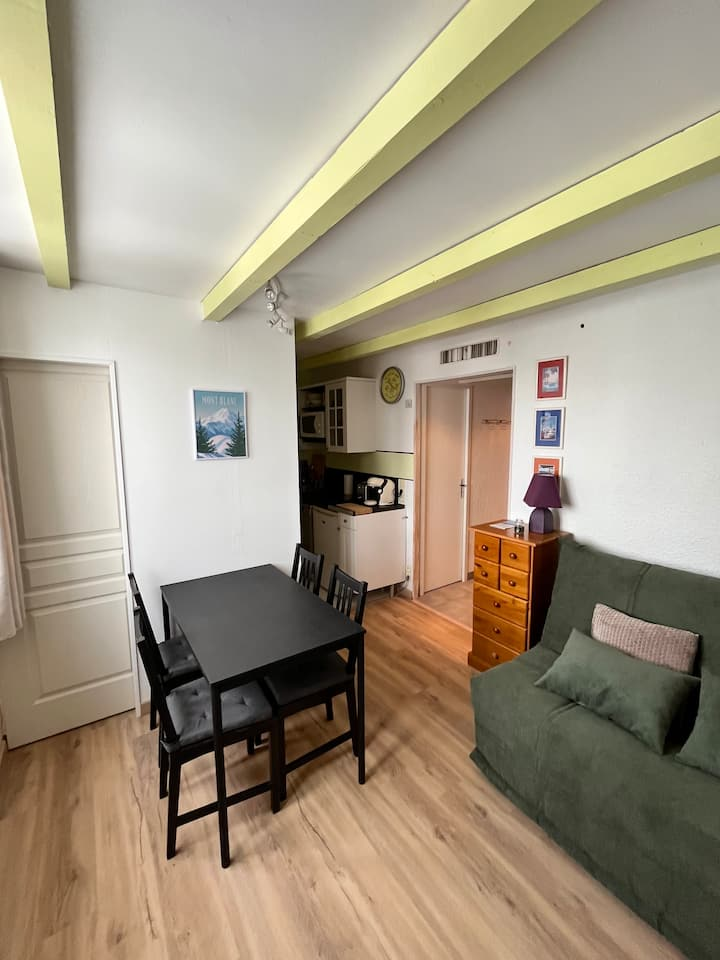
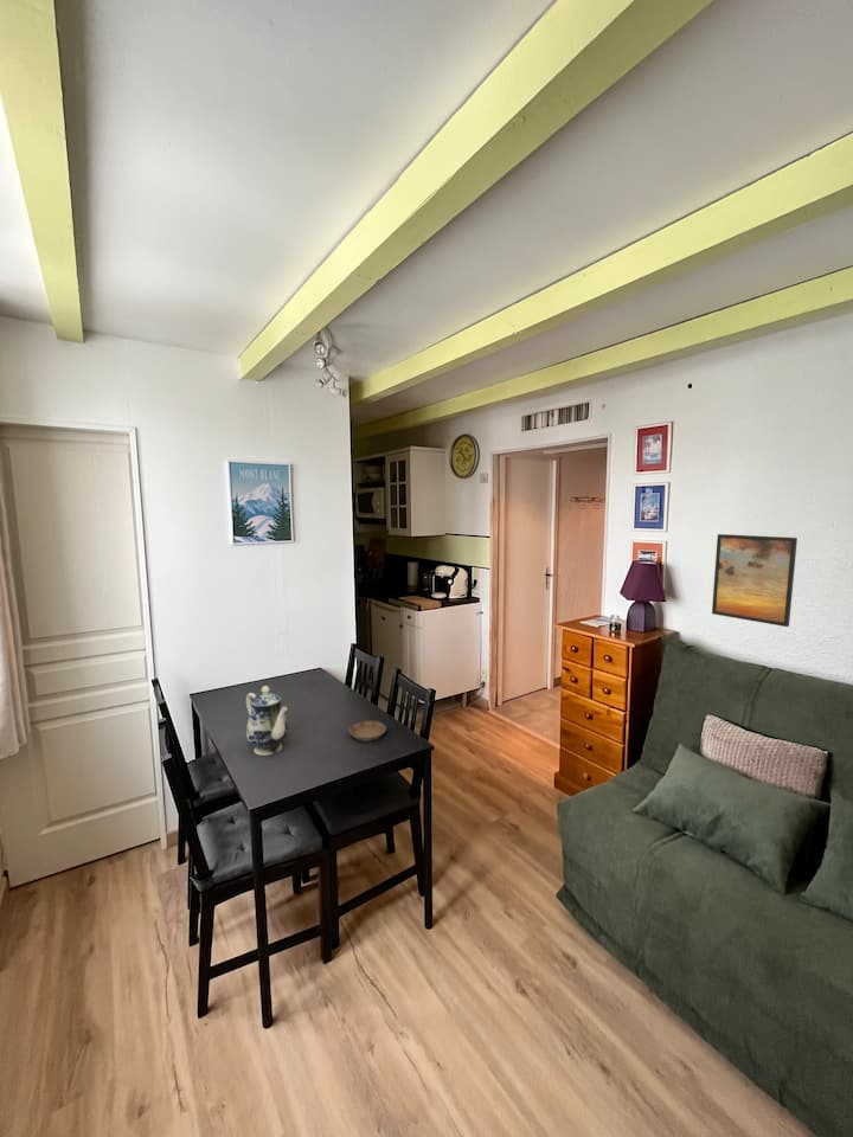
+ teapot [245,685,289,757]
+ saucer [348,720,387,743]
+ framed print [711,533,799,628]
